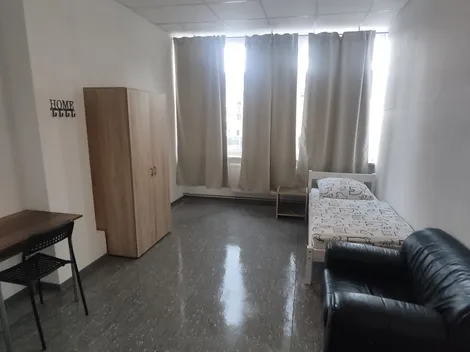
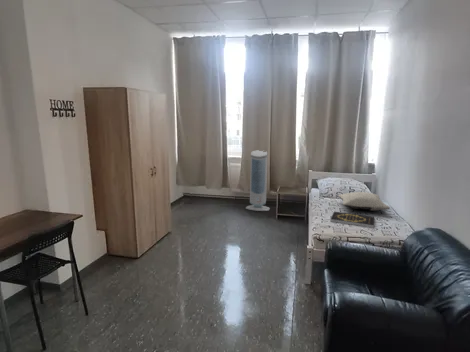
+ book [329,211,375,229]
+ air purifier [245,149,271,212]
+ pillow [337,191,391,211]
